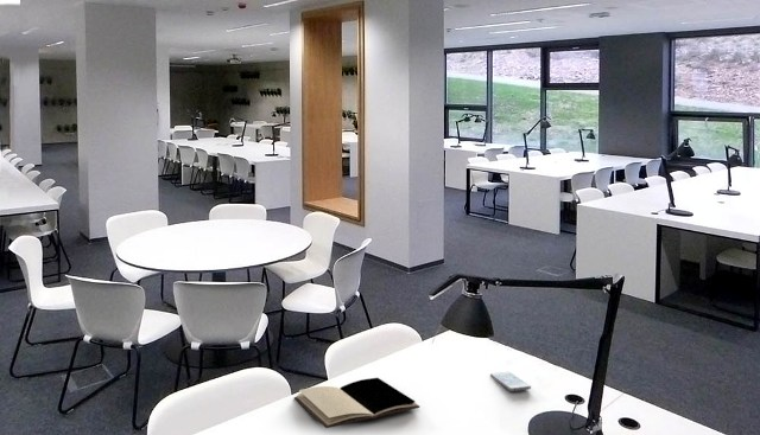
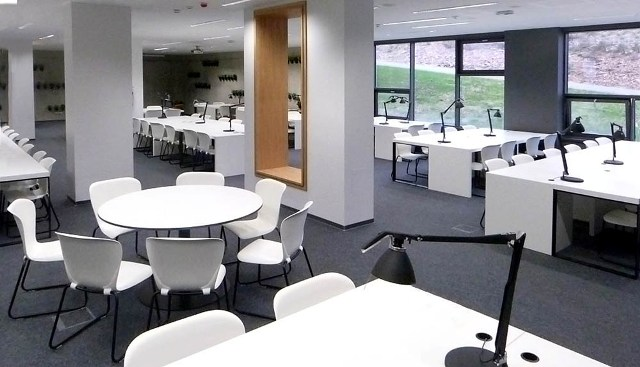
- smartphone [489,370,532,392]
- book [293,377,420,429]
